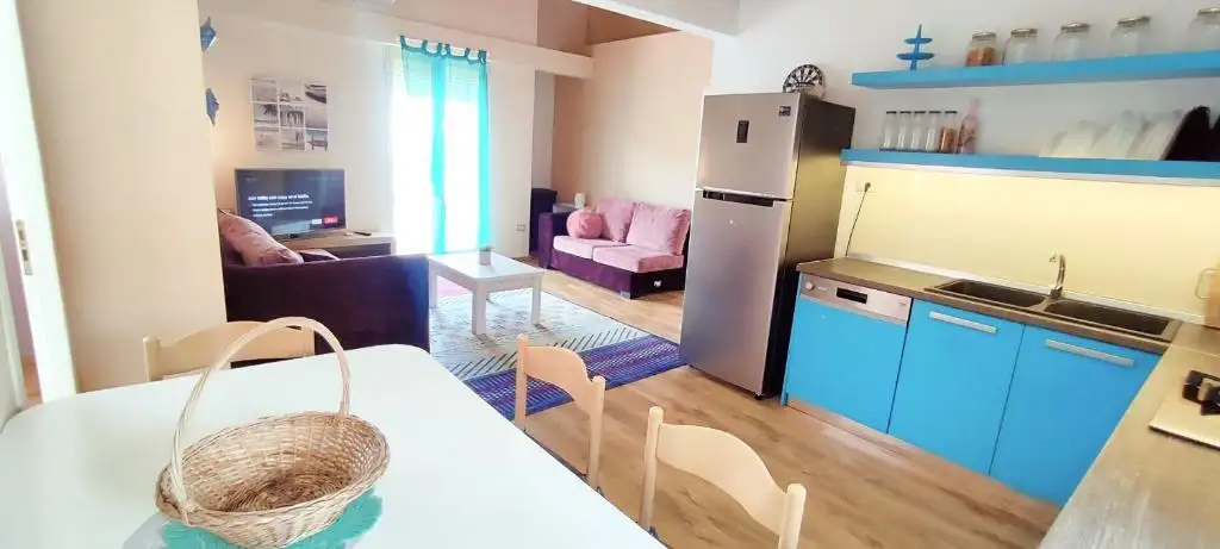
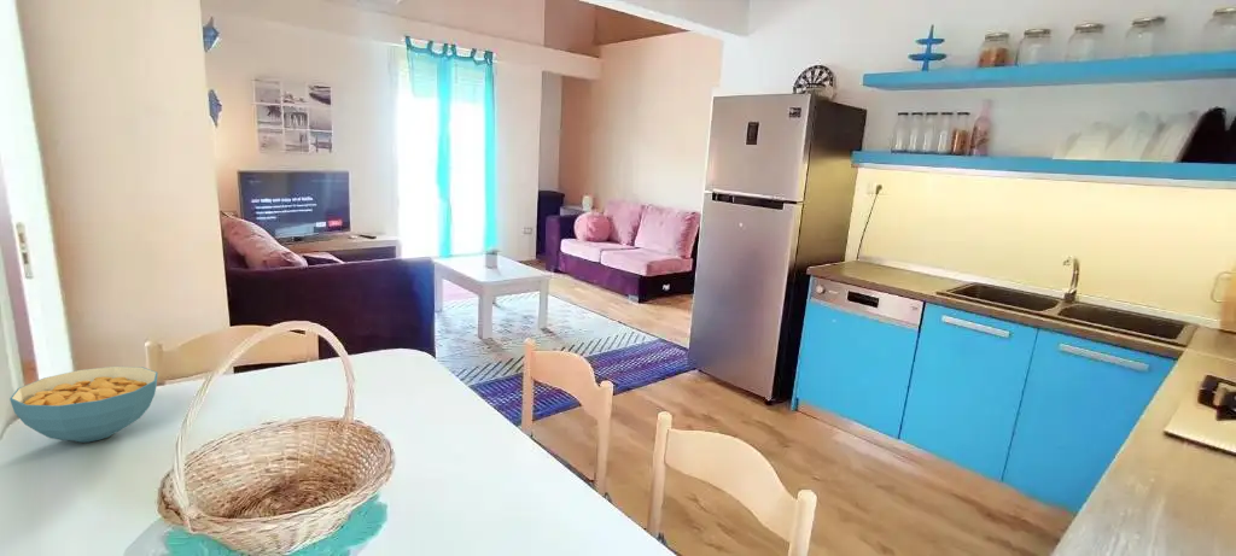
+ cereal bowl [8,365,158,443]
